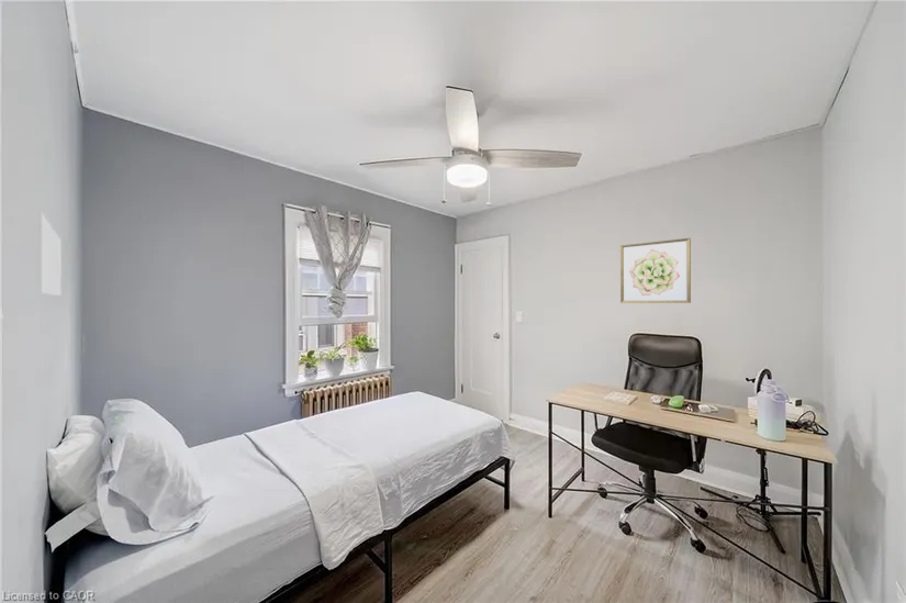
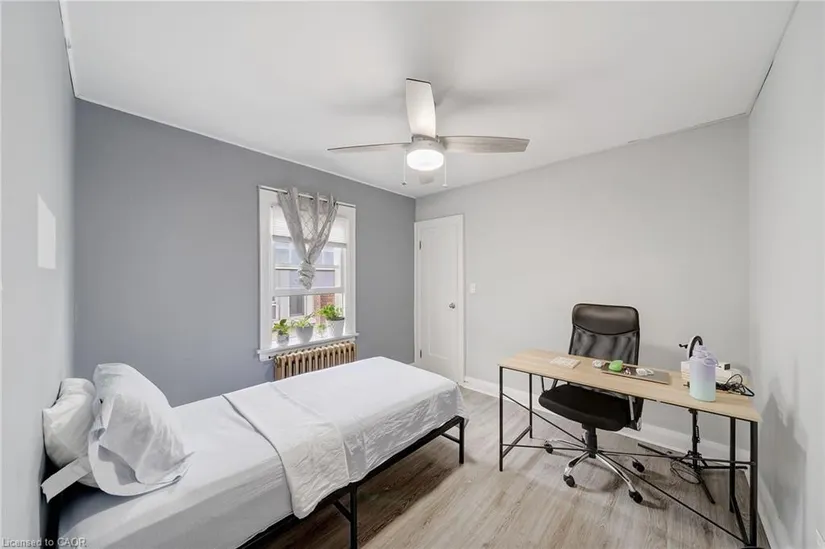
- wall art [619,237,692,304]
